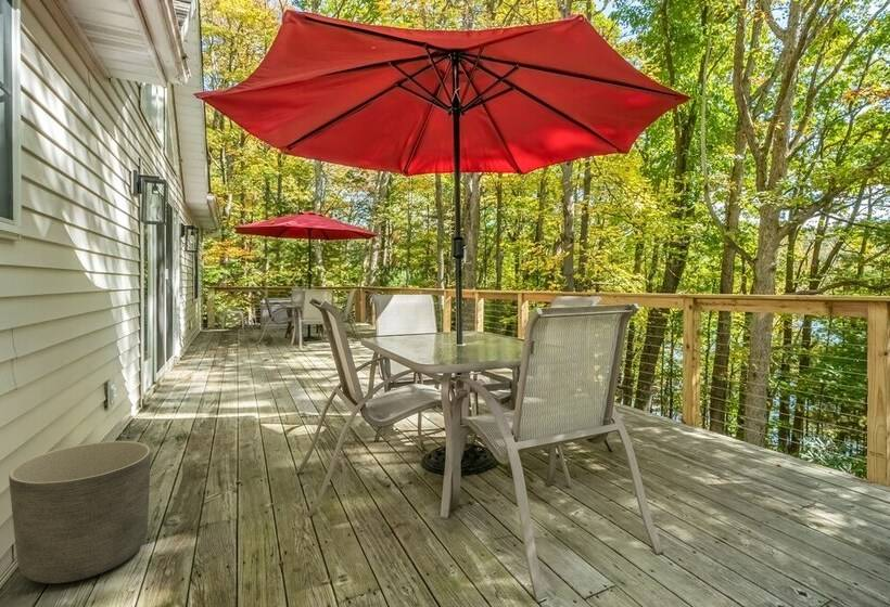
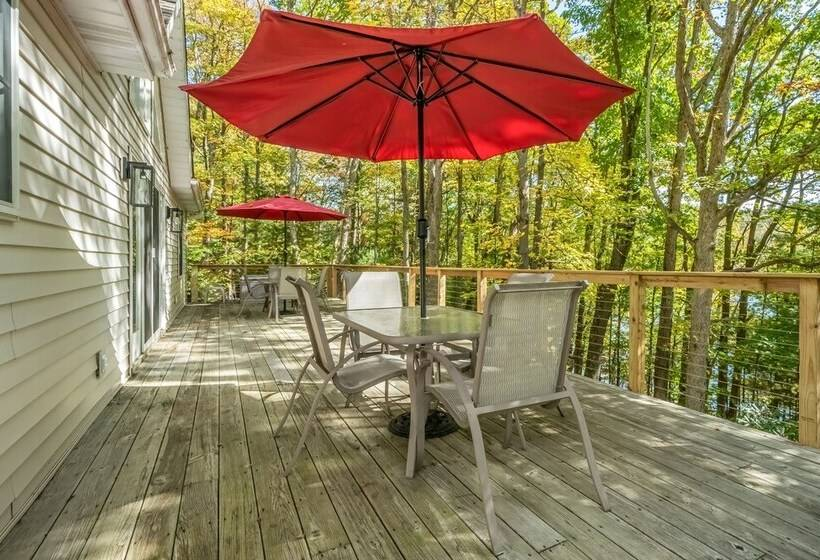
- planter [8,440,152,584]
